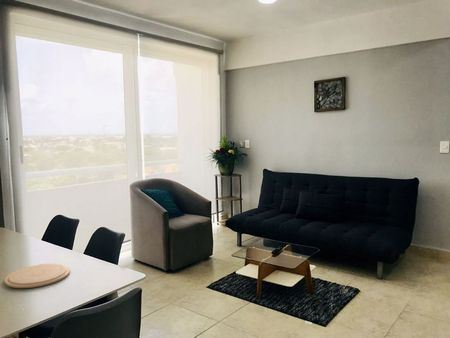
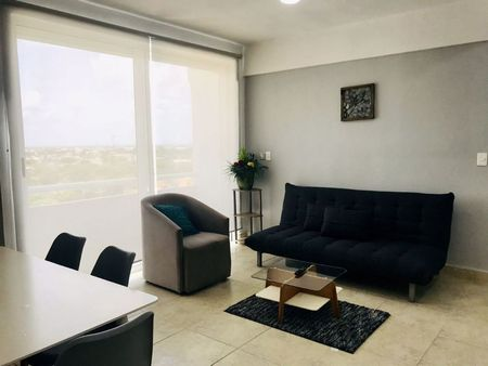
- plate [3,263,71,289]
